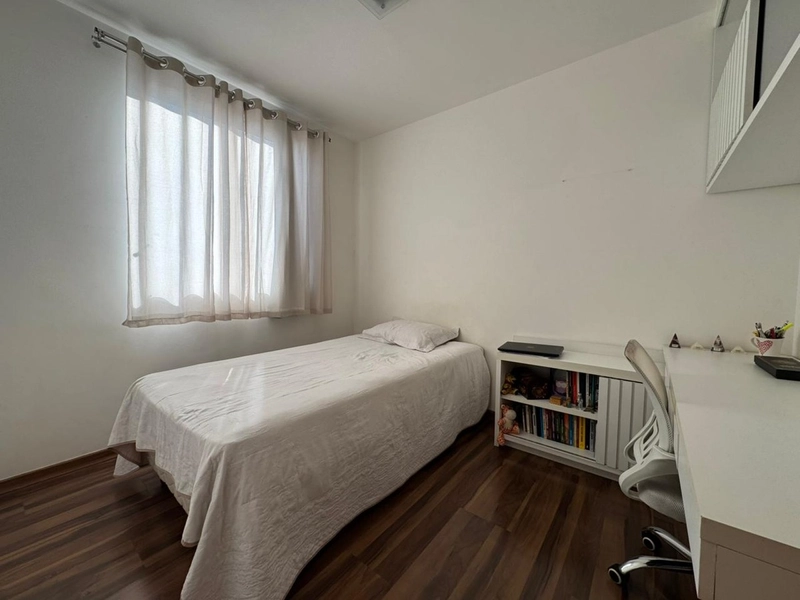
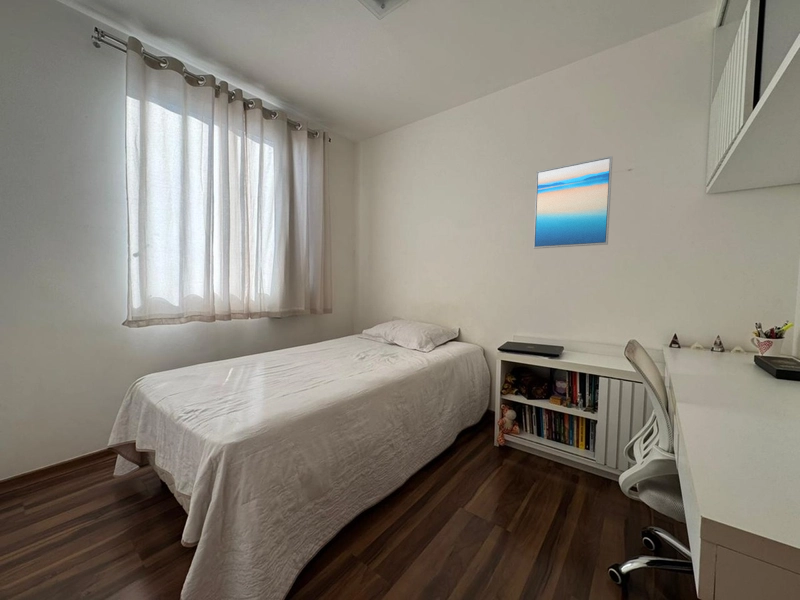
+ wall art [532,155,614,250]
